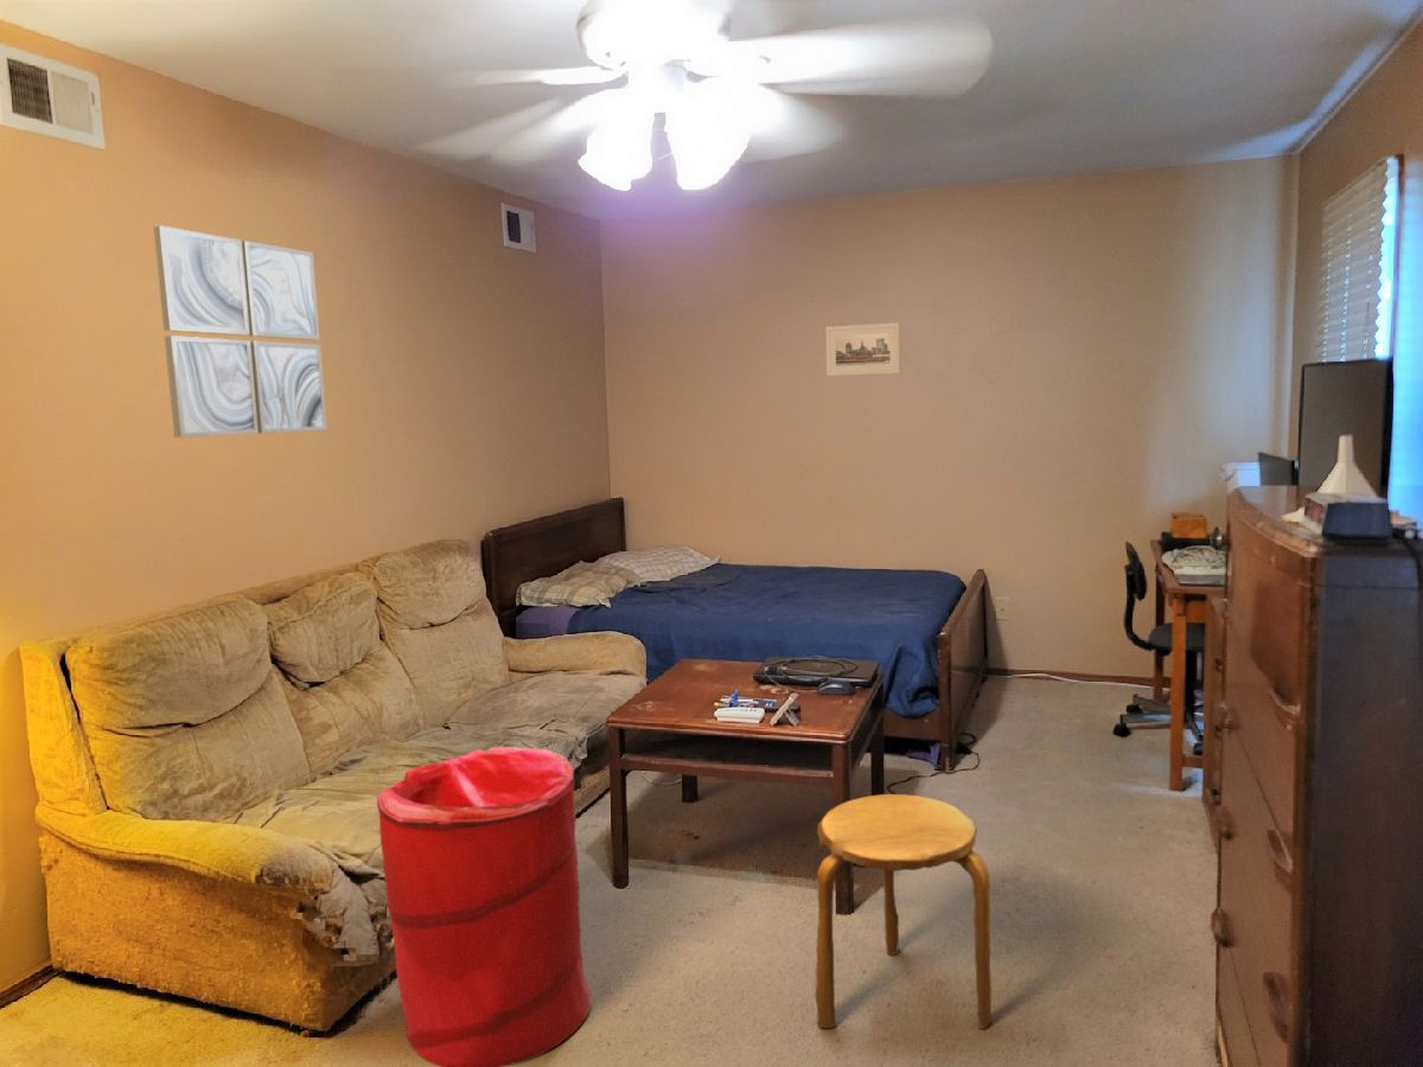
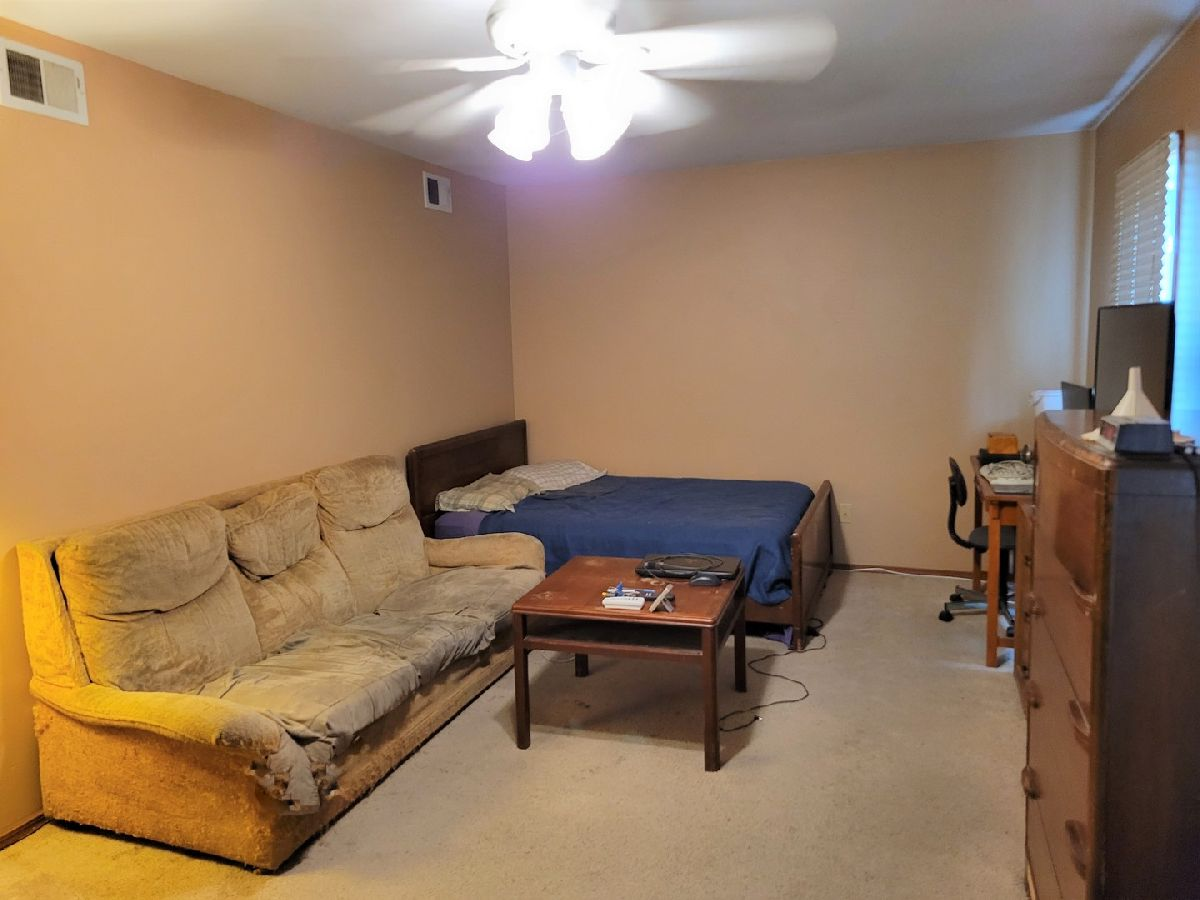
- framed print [824,321,901,377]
- wall art [153,224,328,439]
- laundry hamper [376,746,594,1067]
- stool [815,793,993,1030]
